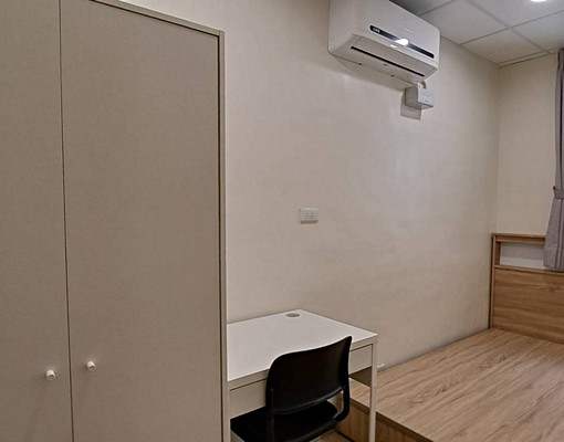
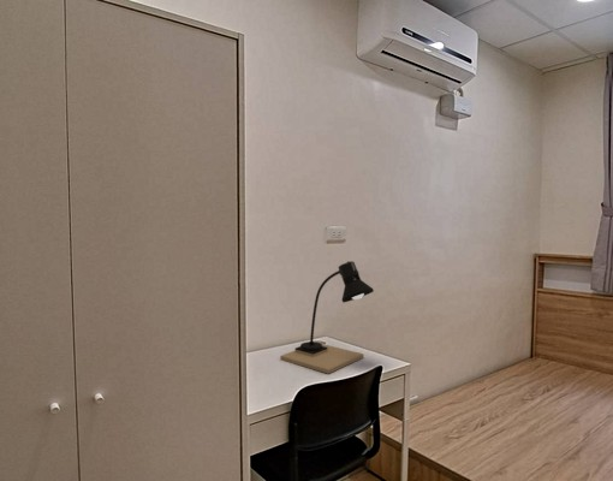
+ desk lamp [279,260,375,375]
